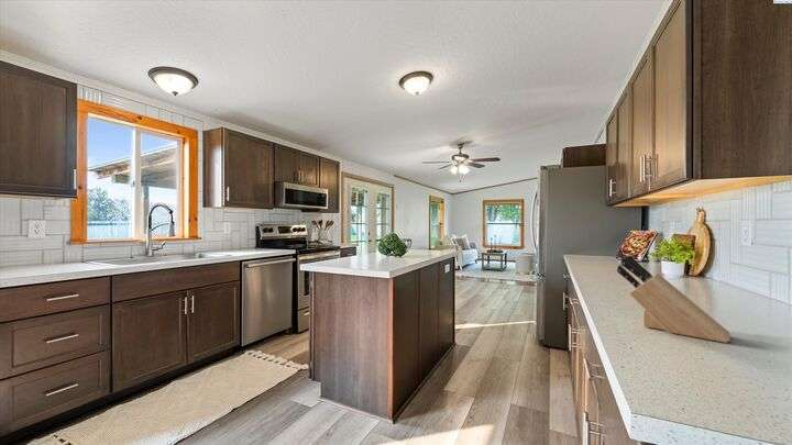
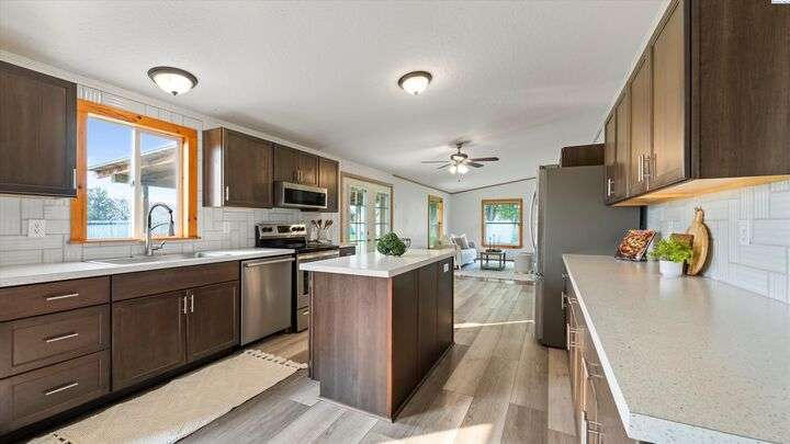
- knife block [616,255,732,344]
